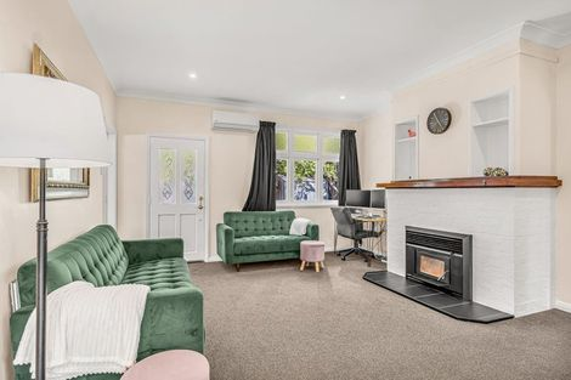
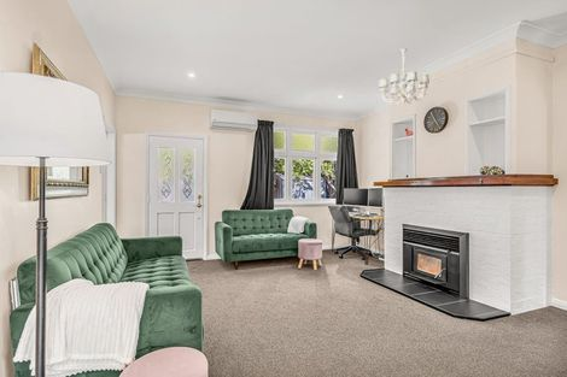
+ chandelier [378,47,431,106]
